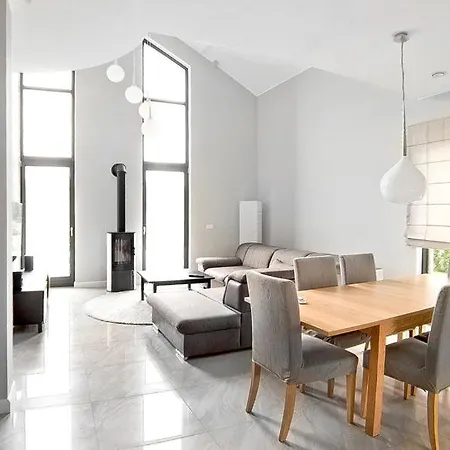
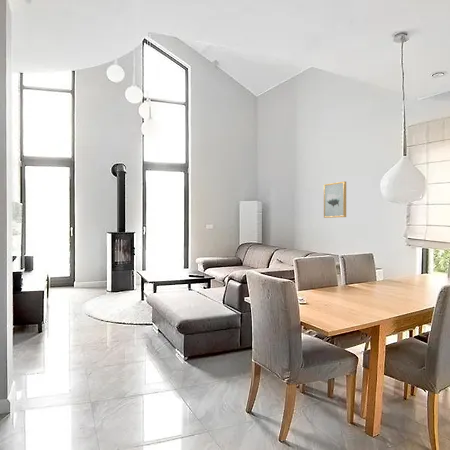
+ wall art [323,180,347,219]
